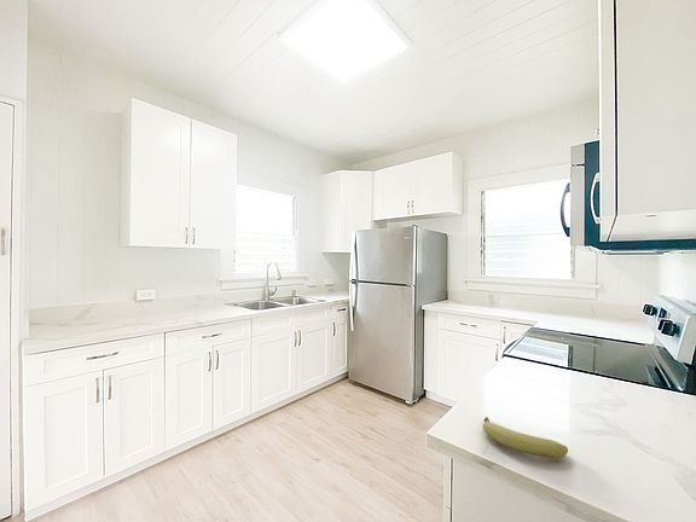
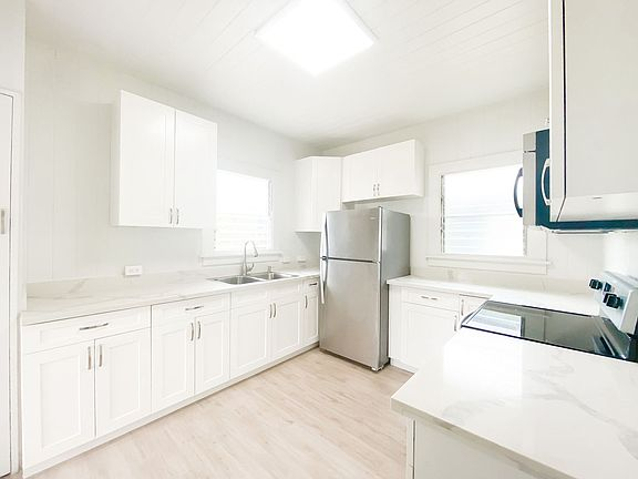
- fruit [482,416,569,459]
